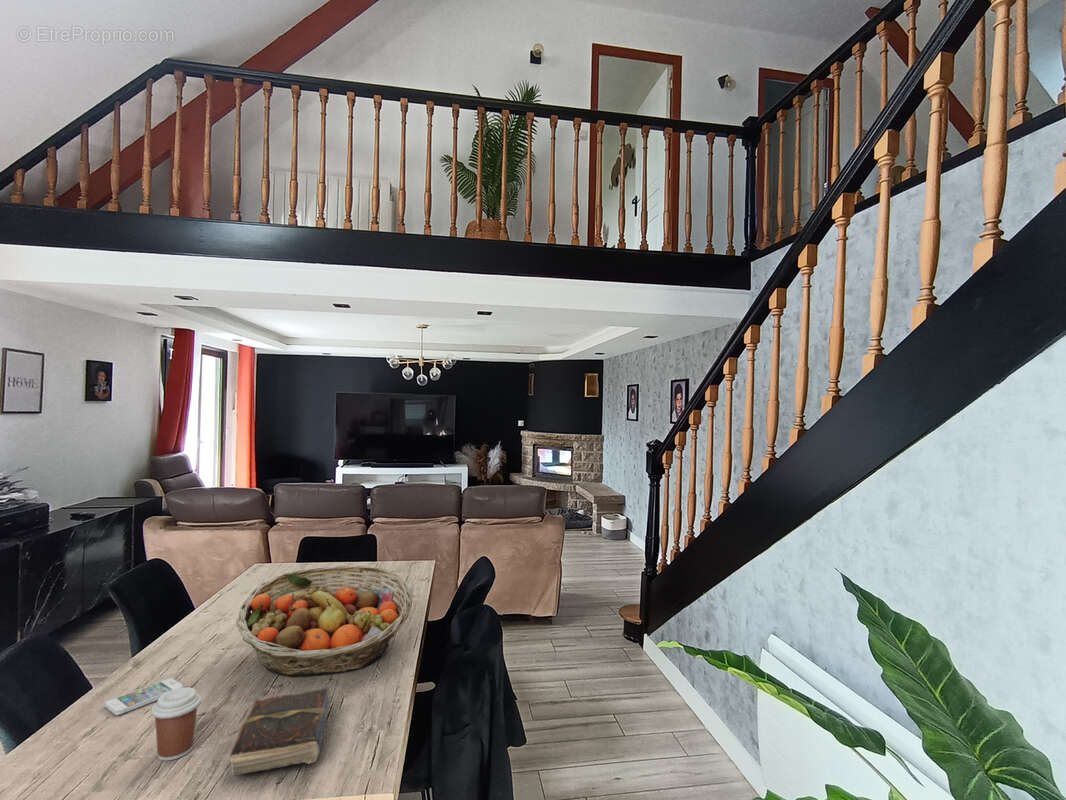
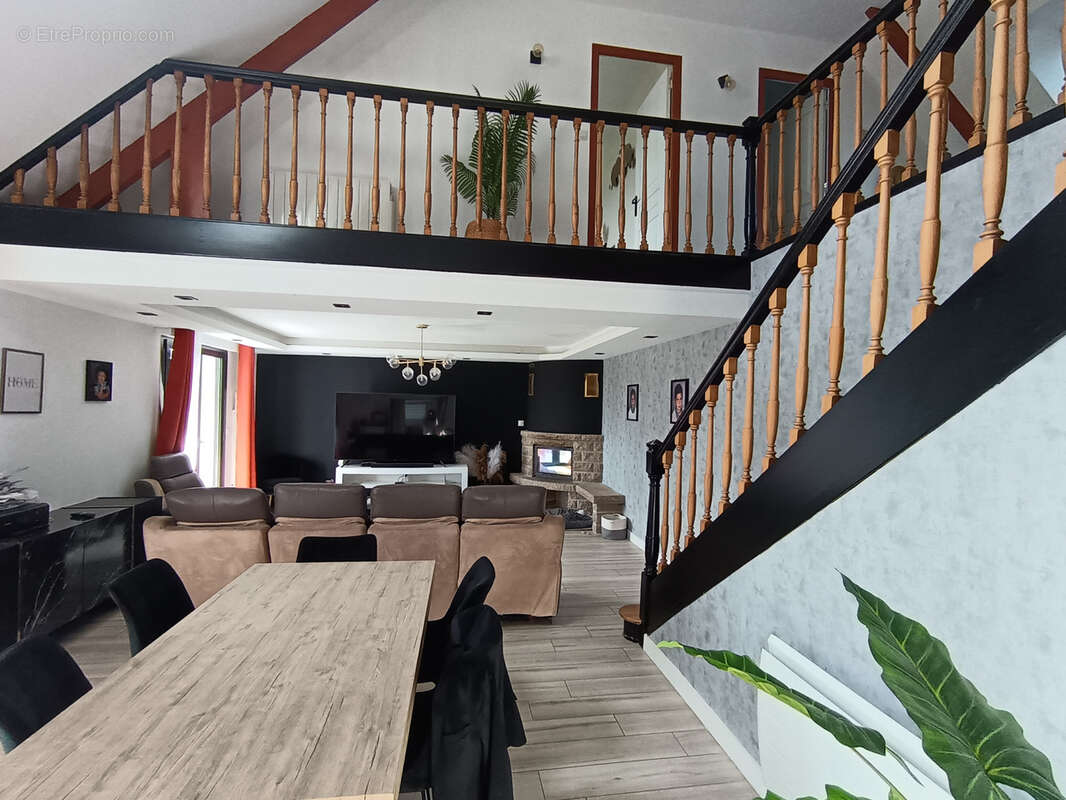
- coffee cup [150,686,202,762]
- smartphone [104,677,185,716]
- book [229,687,330,777]
- fruit basket [235,564,413,677]
